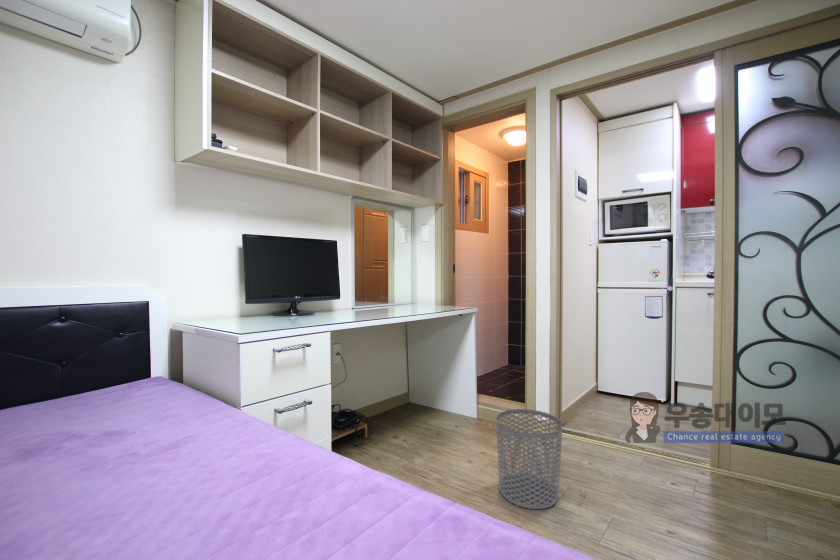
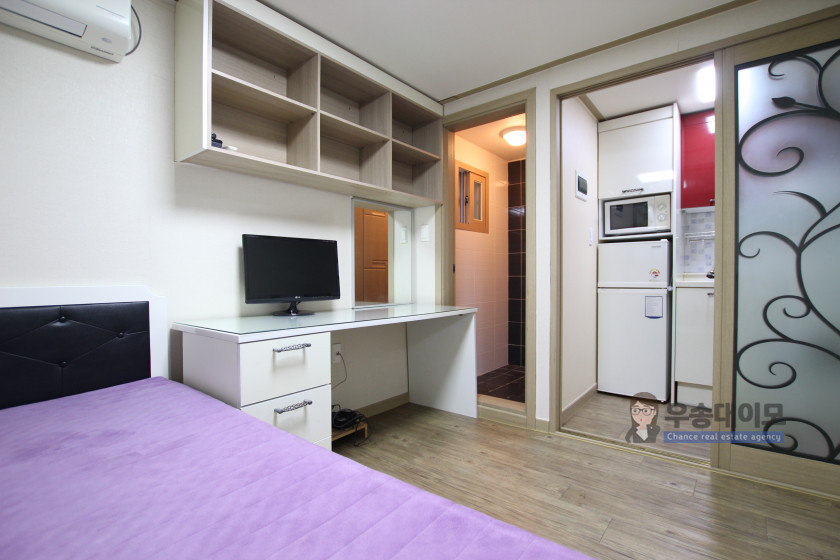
- waste bin [495,408,563,510]
